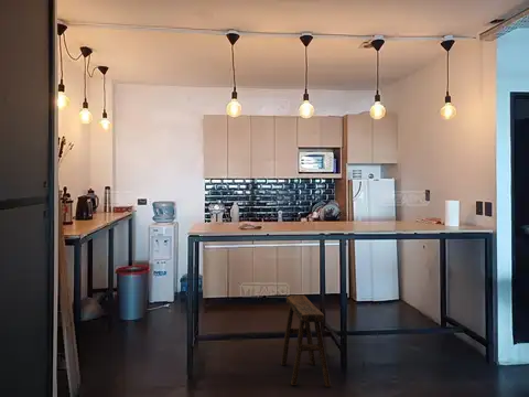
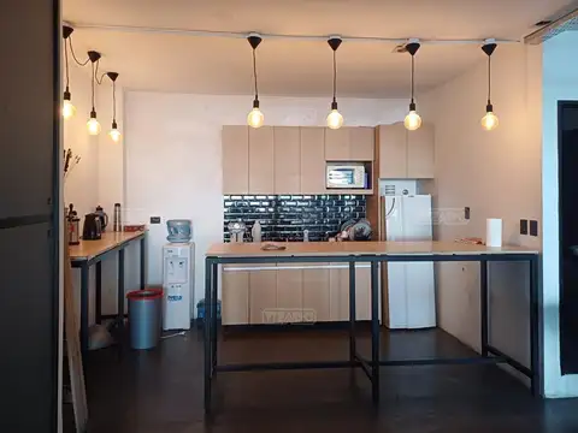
- stool [280,294,332,388]
